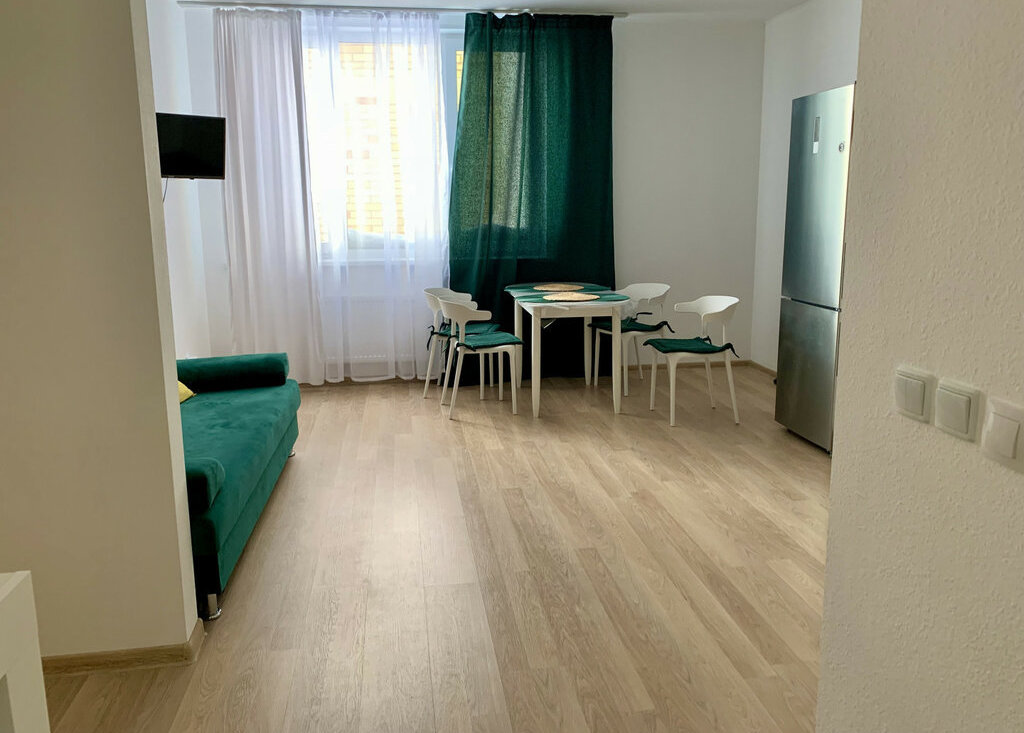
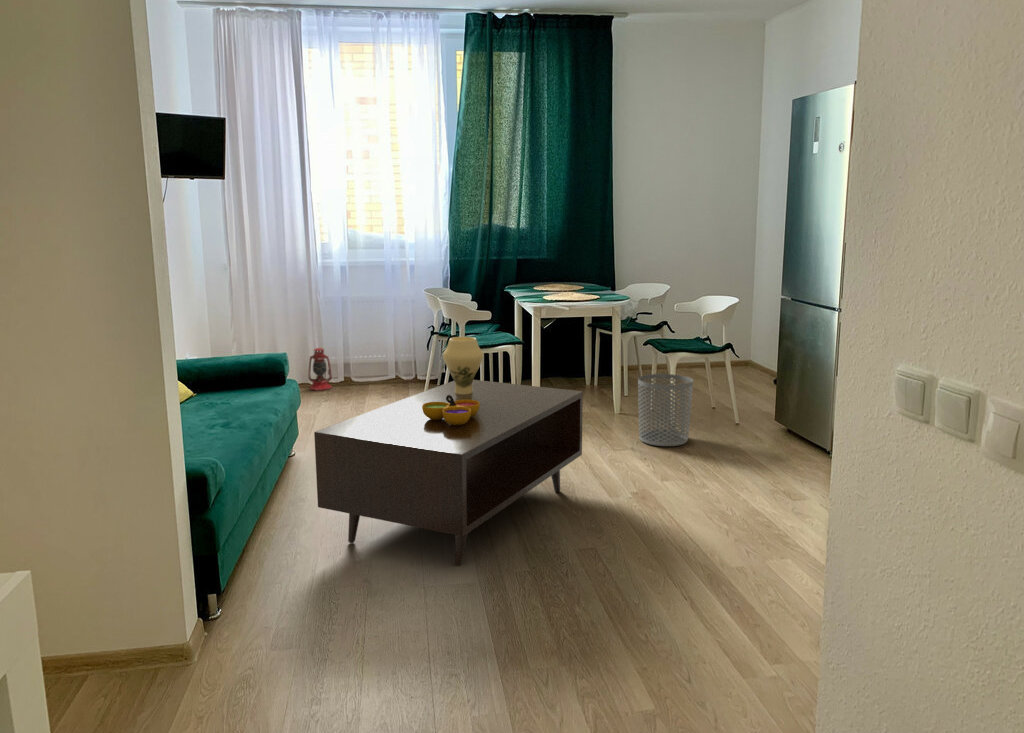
+ lantern [307,347,333,392]
+ waste bin [637,373,694,447]
+ coffee table [313,379,584,567]
+ decorative bowl [422,395,480,425]
+ vase [442,336,484,395]
